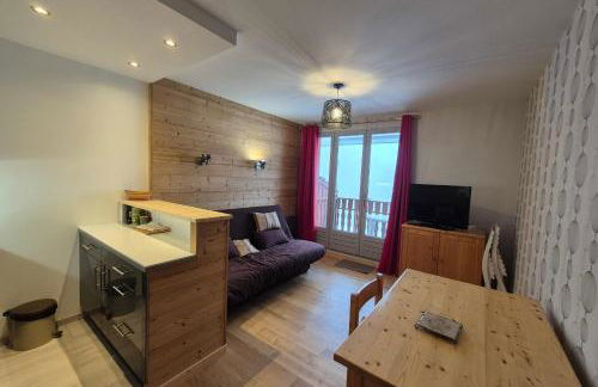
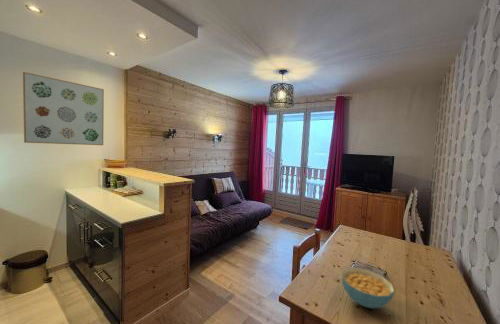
+ wall art [22,71,105,146]
+ cereal bowl [341,267,395,309]
